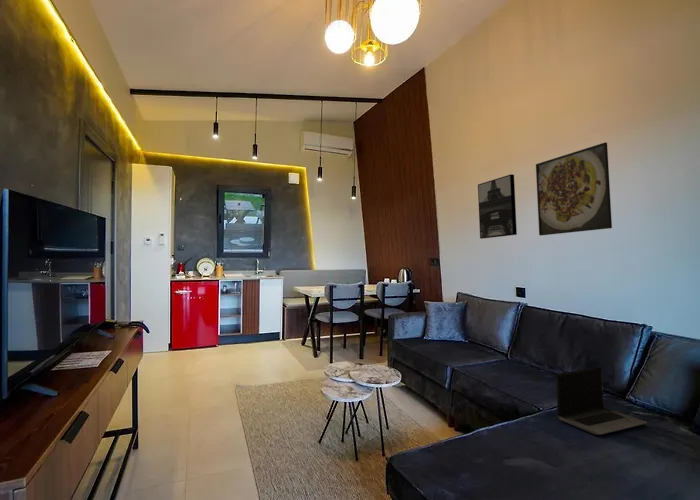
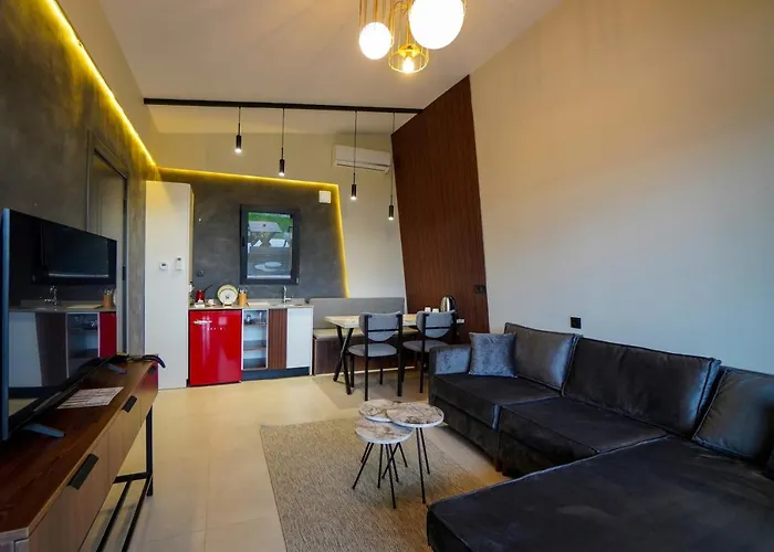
- laptop computer [555,366,648,436]
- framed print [535,142,613,236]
- wall art [477,173,518,240]
